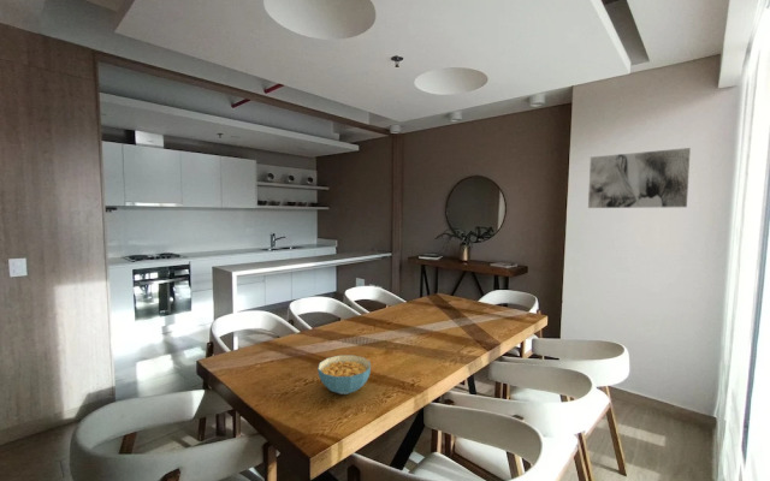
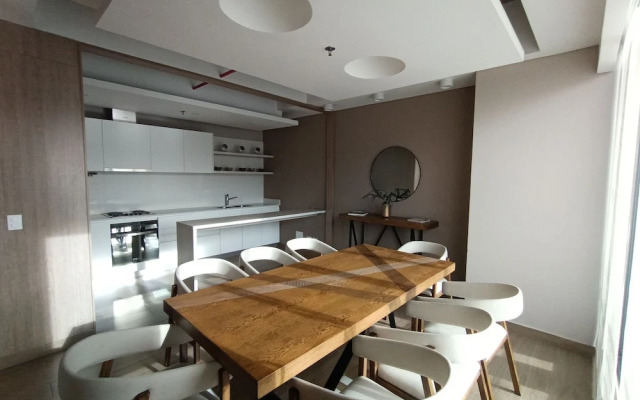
- cereal bowl [316,354,372,396]
- wall art [587,147,692,209]
